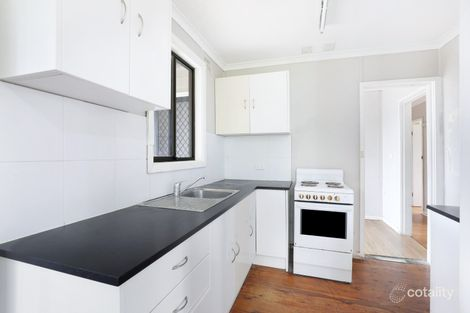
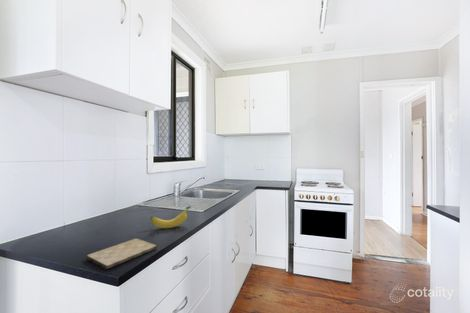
+ cutting board [86,238,158,270]
+ banana [149,205,192,229]
